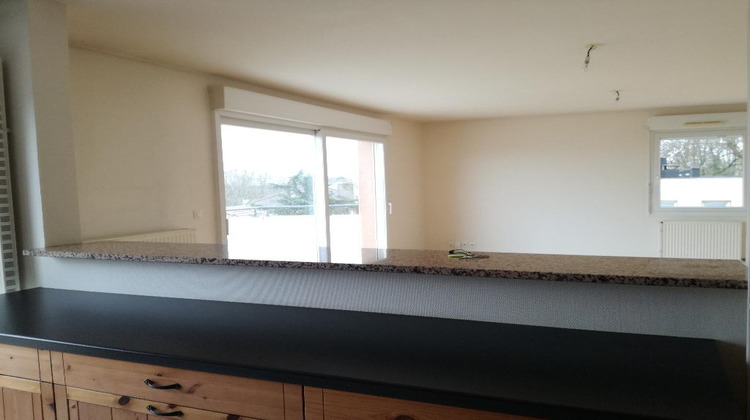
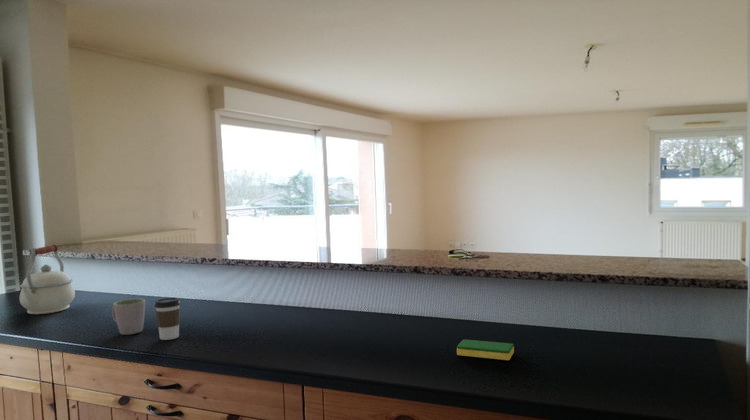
+ dish sponge [456,338,515,361]
+ coffee cup [154,297,181,341]
+ mug [111,298,146,336]
+ kettle [19,244,76,315]
